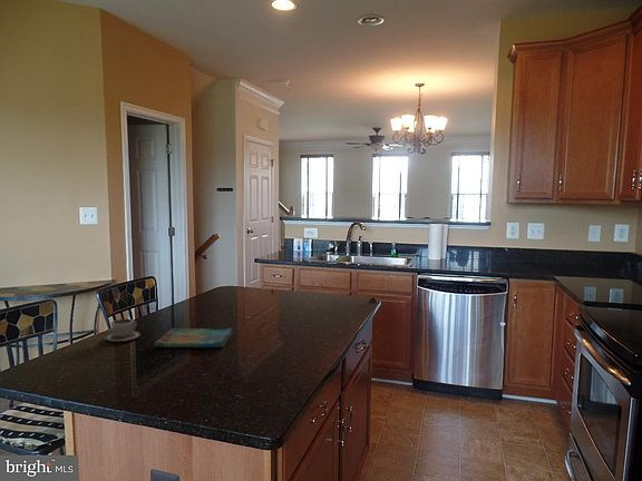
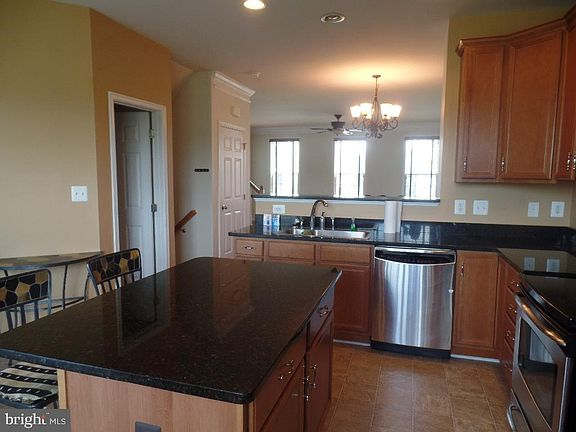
- cup [104,317,142,343]
- dish towel [153,327,234,349]
